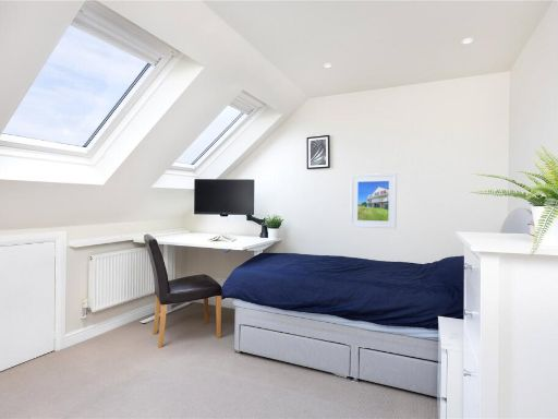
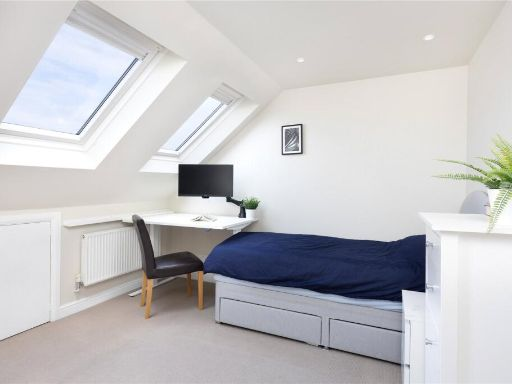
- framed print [349,172,398,230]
